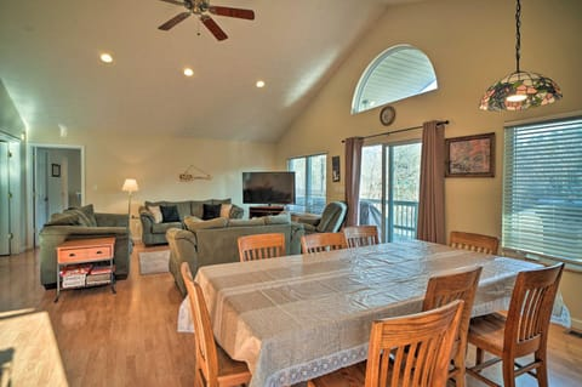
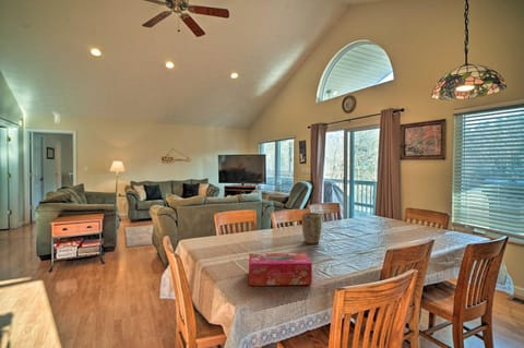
+ tissue box [248,252,313,287]
+ plant pot [301,212,323,244]
